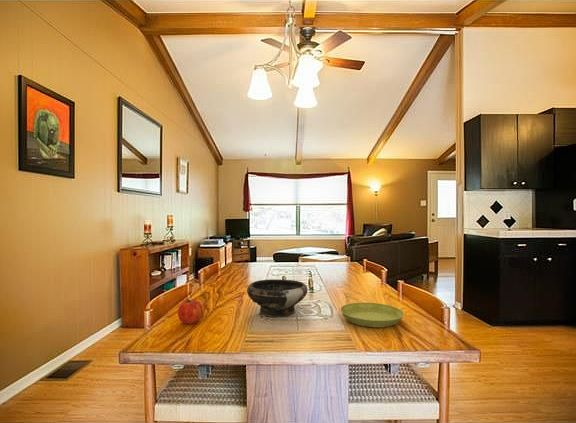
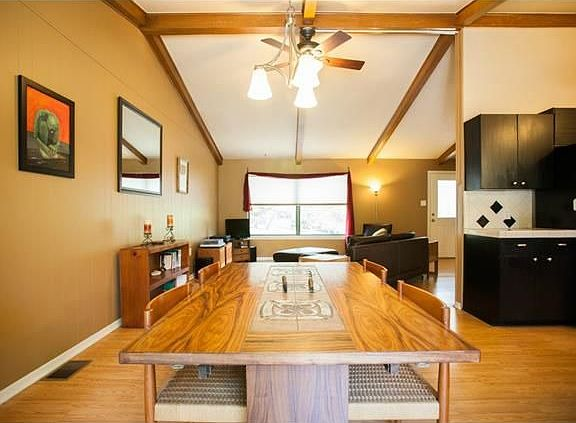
- saucer [339,302,405,328]
- fruit [177,297,204,325]
- bowl [246,278,309,318]
